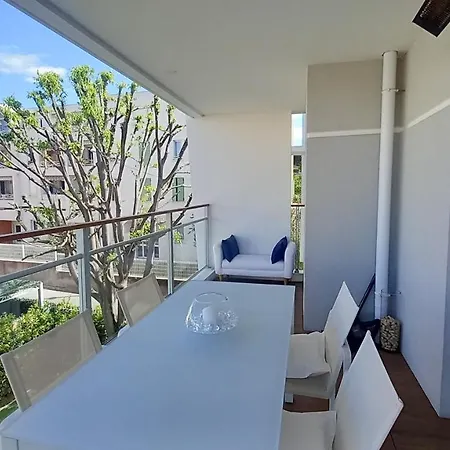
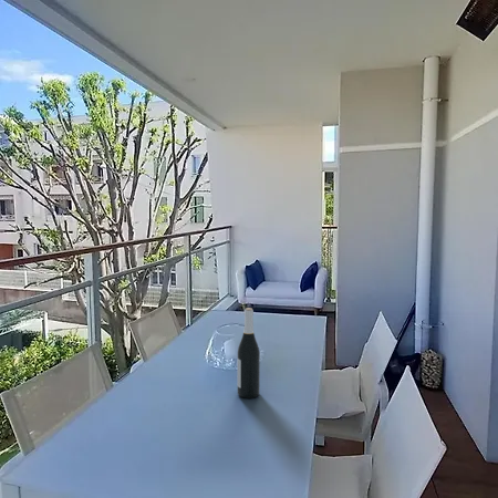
+ wine bottle [237,307,261,400]
